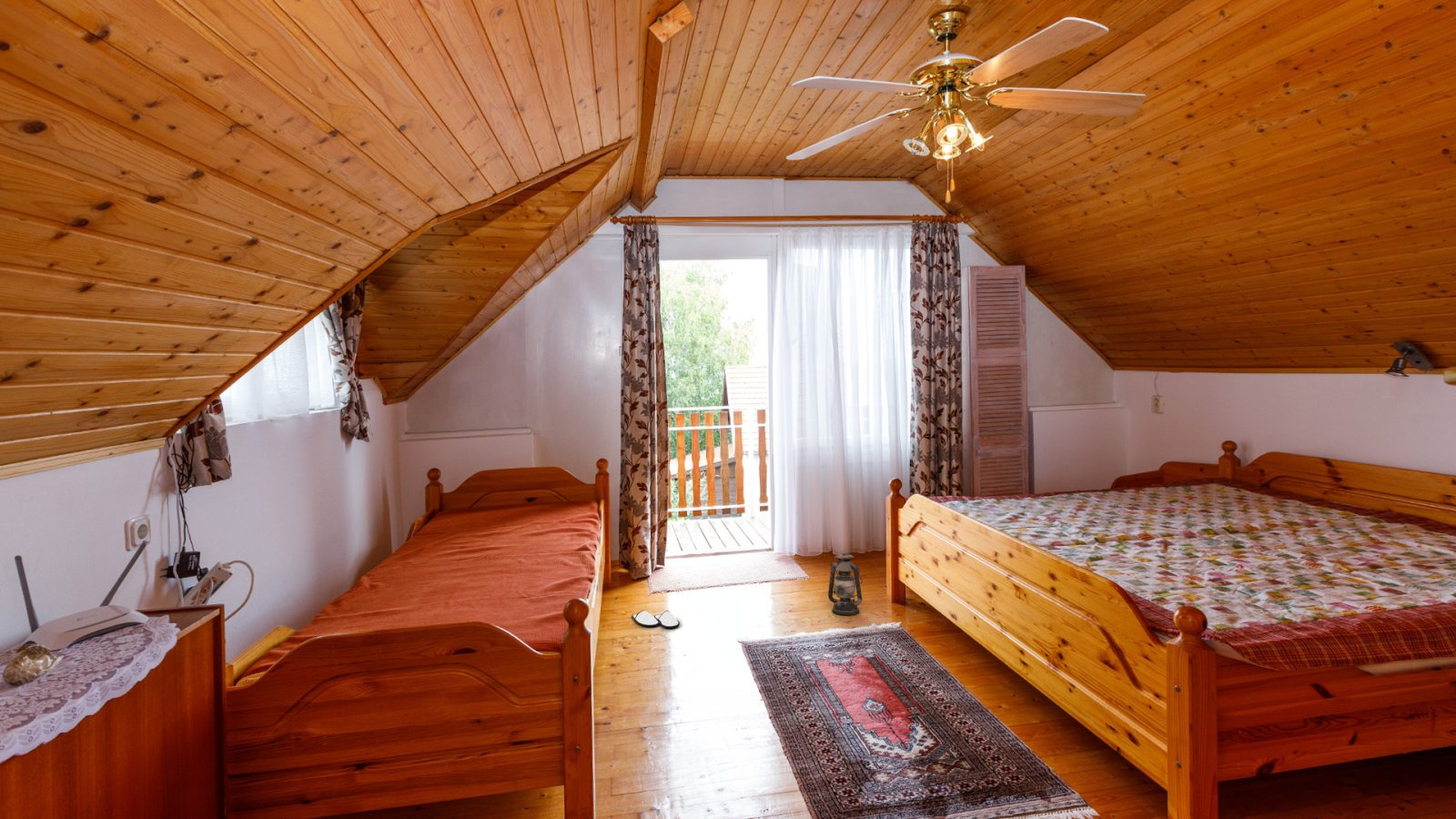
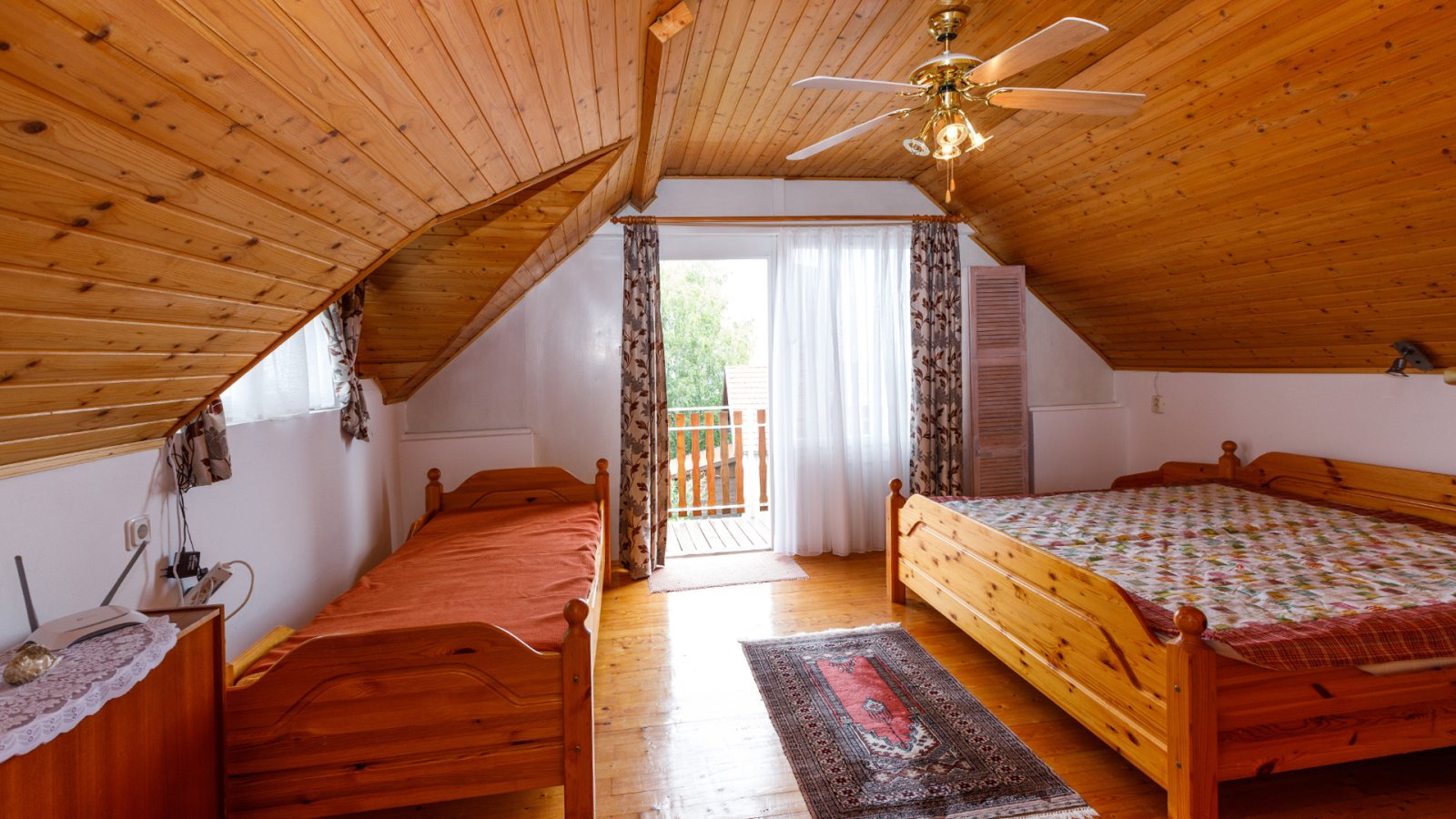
- slippers [631,610,681,629]
- lantern [827,552,864,616]
